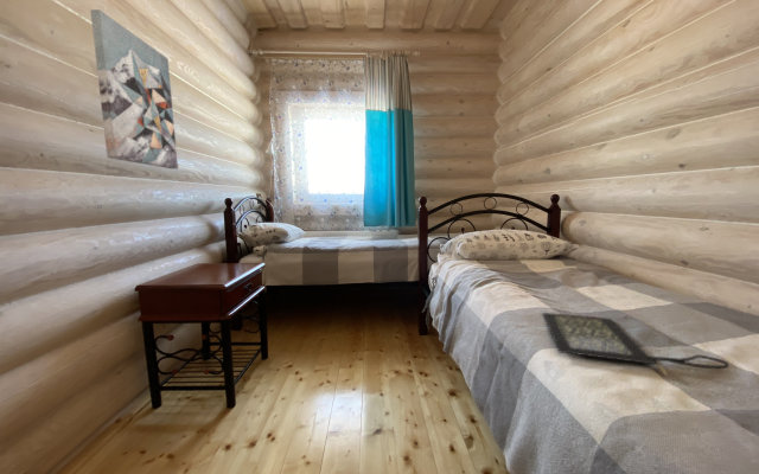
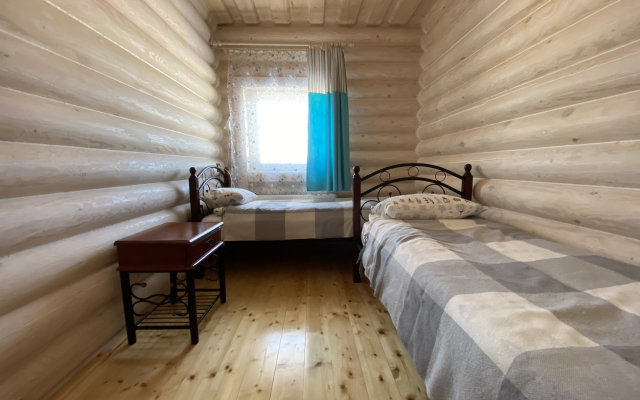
- clutch bag [542,312,729,377]
- wall art [90,8,179,169]
